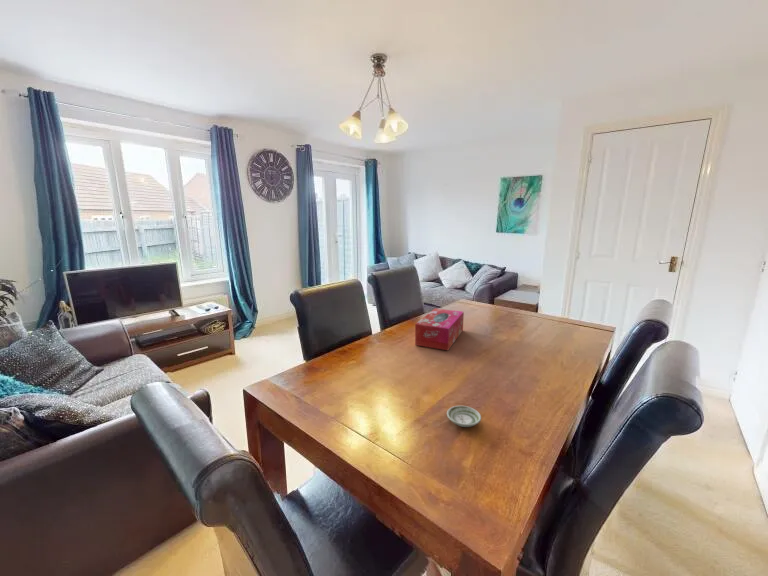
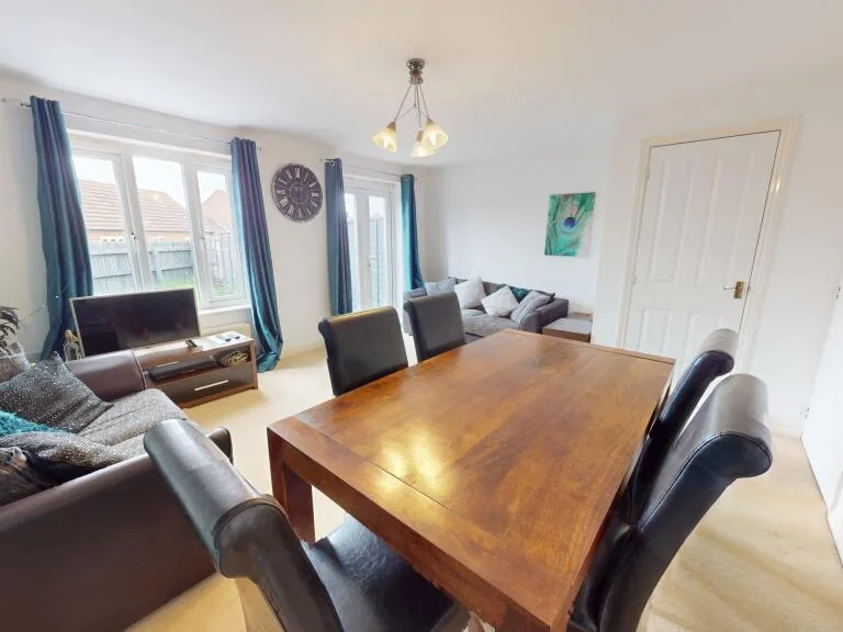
- tissue box [414,308,465,351]
- saucer [446,405,482,428]
